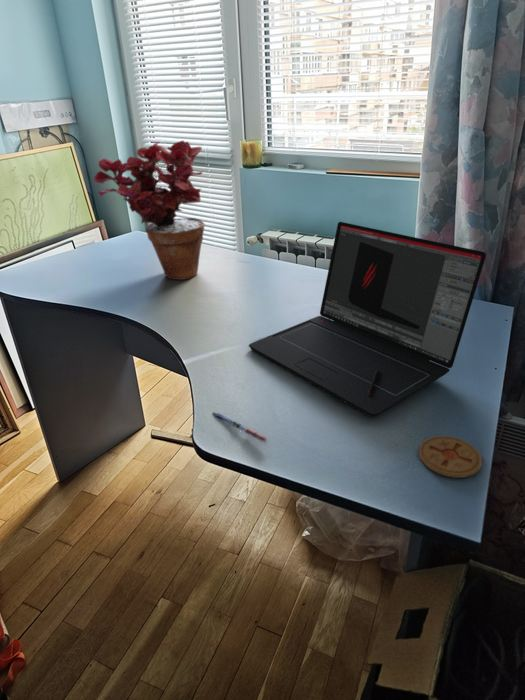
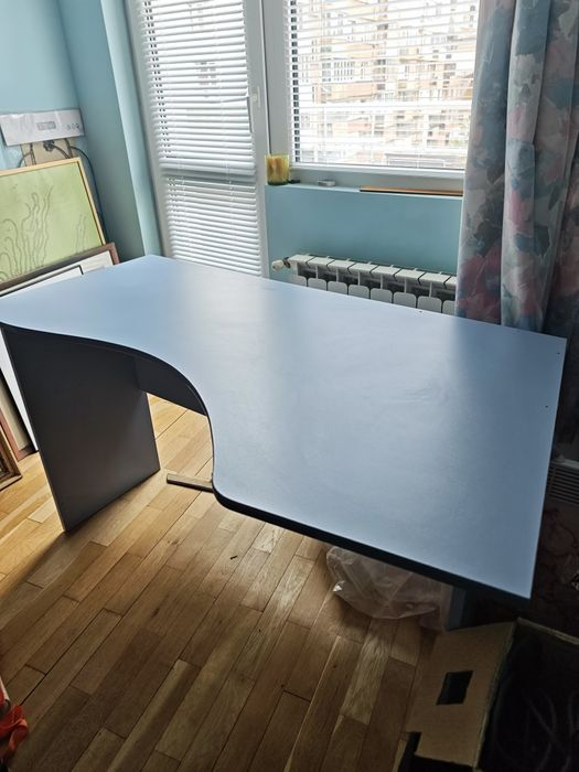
- potted plant [93,140,206,281]
- laptop [248,221,487,418]
- coaster [418,435,483,479]
- pen [211,411,269,443]
